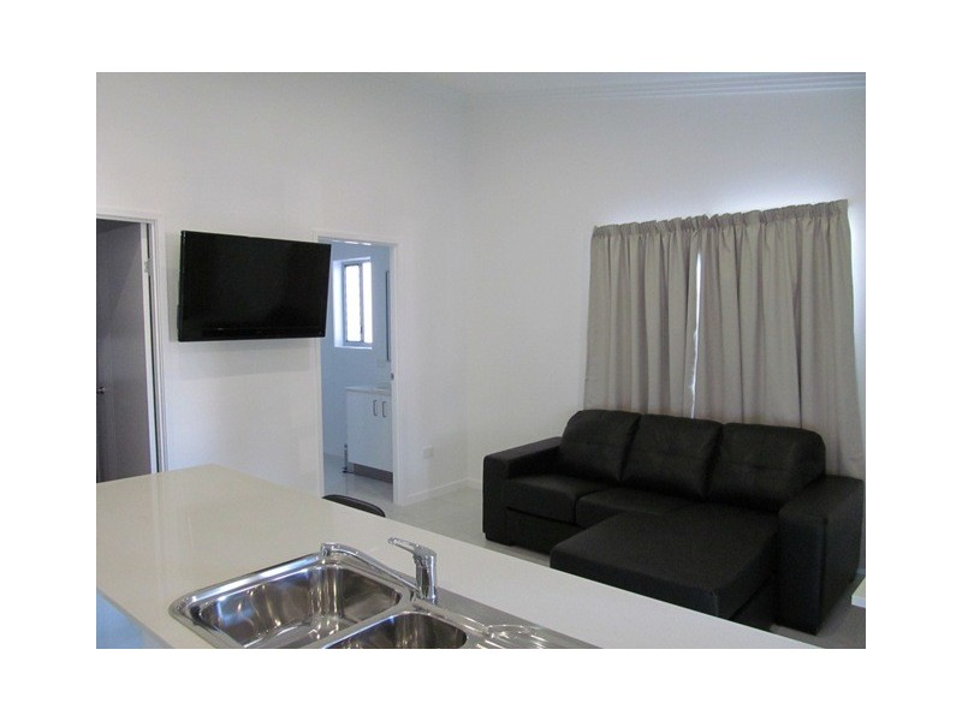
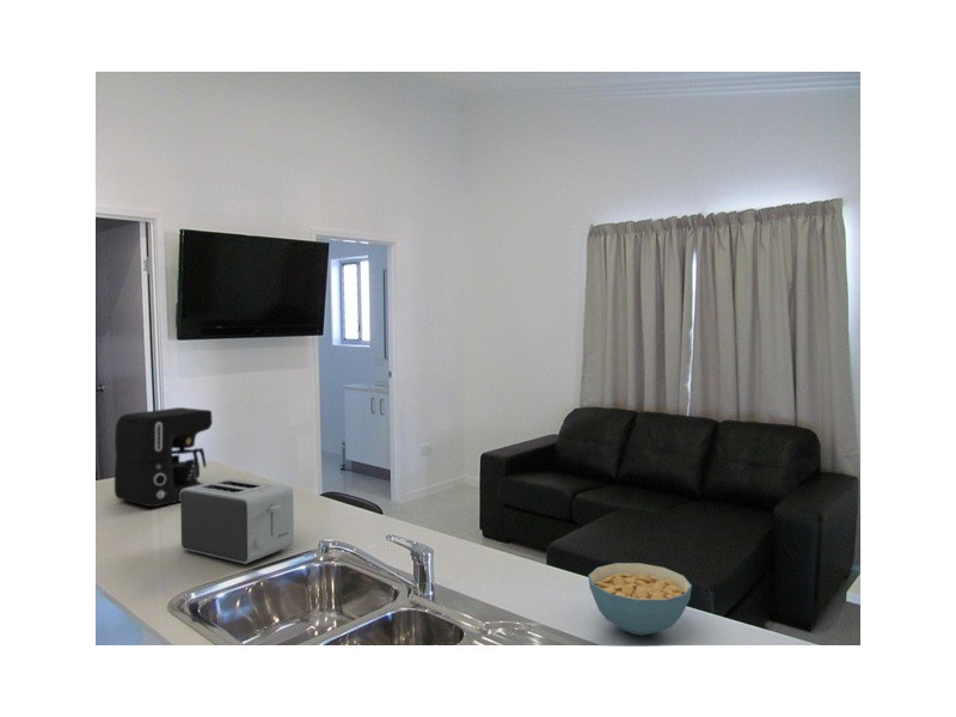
+ coffee maker [114,406,214,508]
+ toaster [179,477,295,565]
+ cereal bowl [587,562,693,636]
